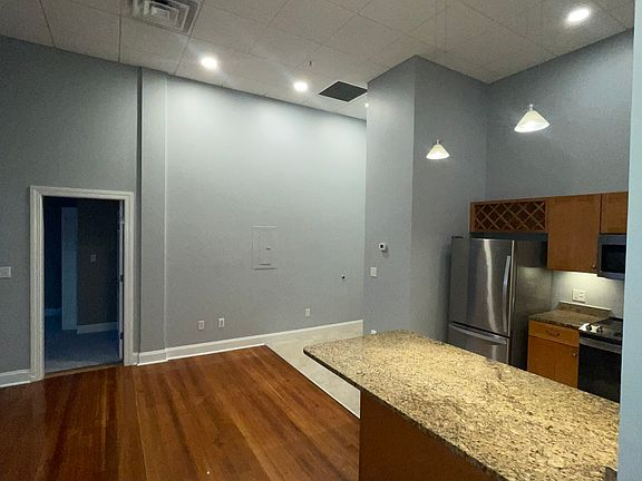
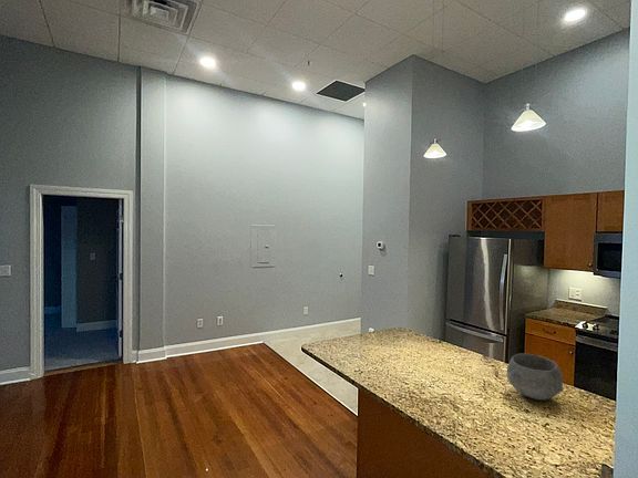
+ bowl [506,352,565,402]
